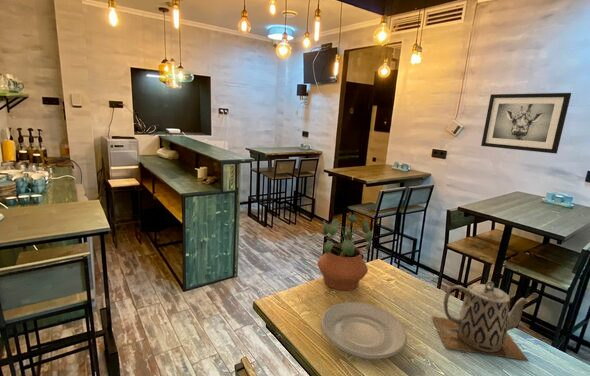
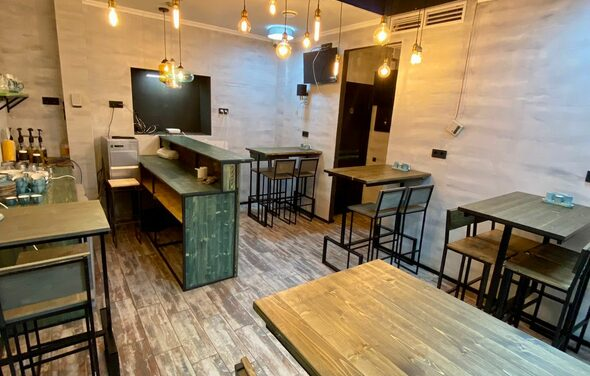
- wall art [480,92,572,155]
- teapot [431,280,530,362]
- plate [320,301,408,361]
- potted plant [305,214,374,291]
